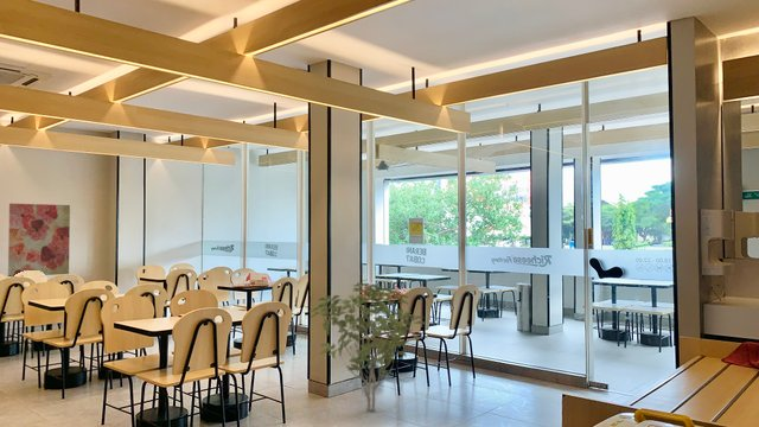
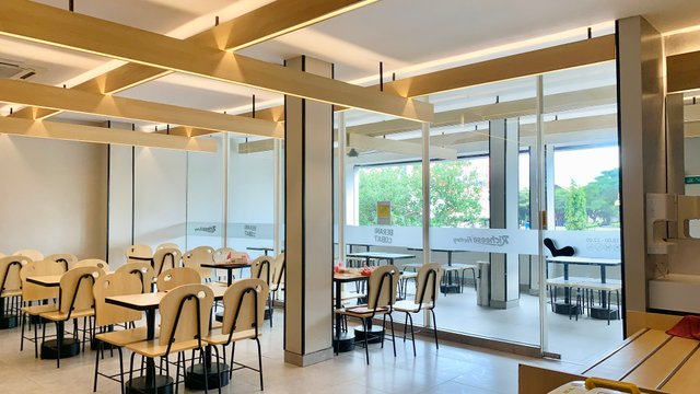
- wall art [7,203,71,278]
- shrub [310,281,426,413]
